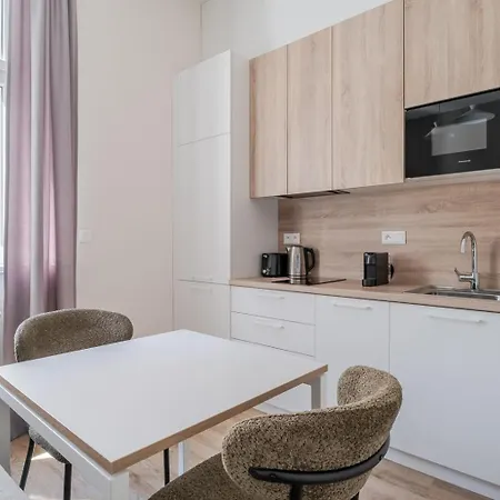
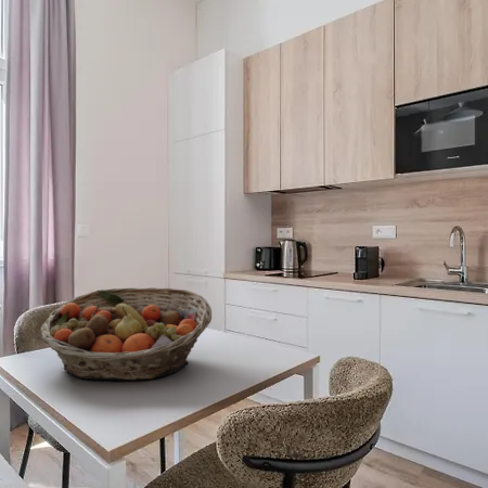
+ fruit basket [40,286,213,382]
